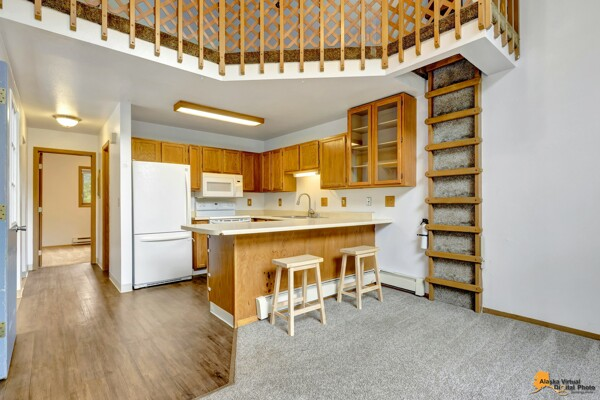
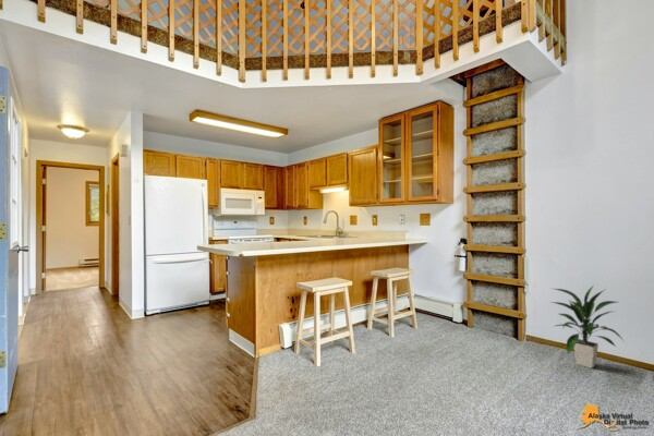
+ indoor plant [548,283,627,370]
